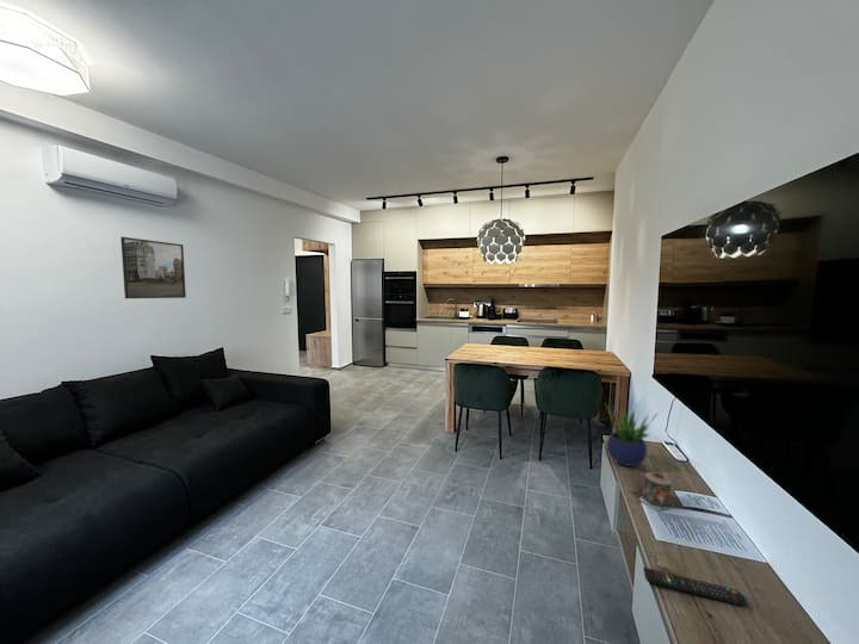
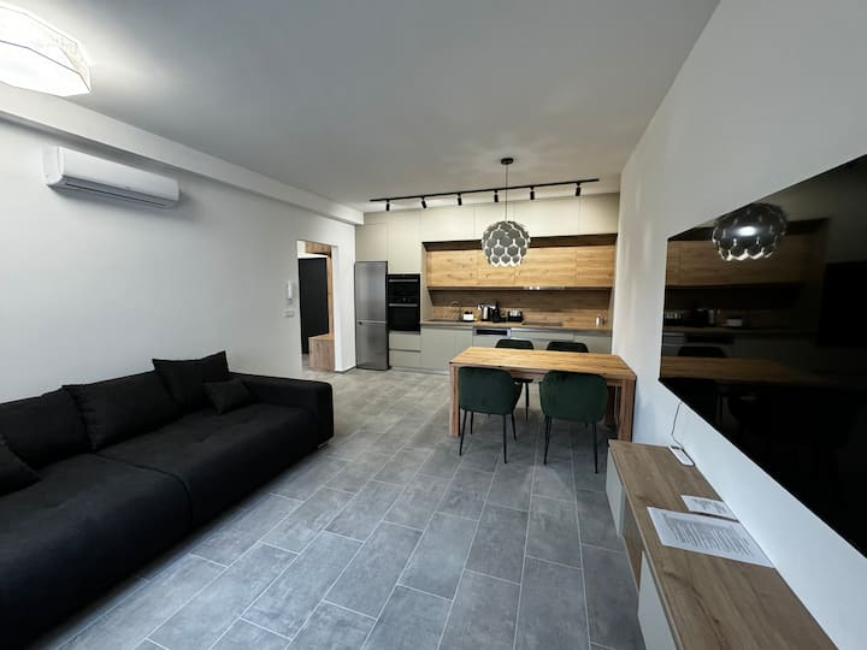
- candle [638,471,673,513]
- potted plant [604,402,661,467]
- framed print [119,236,187,299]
- remote control [642,565,748,608]
